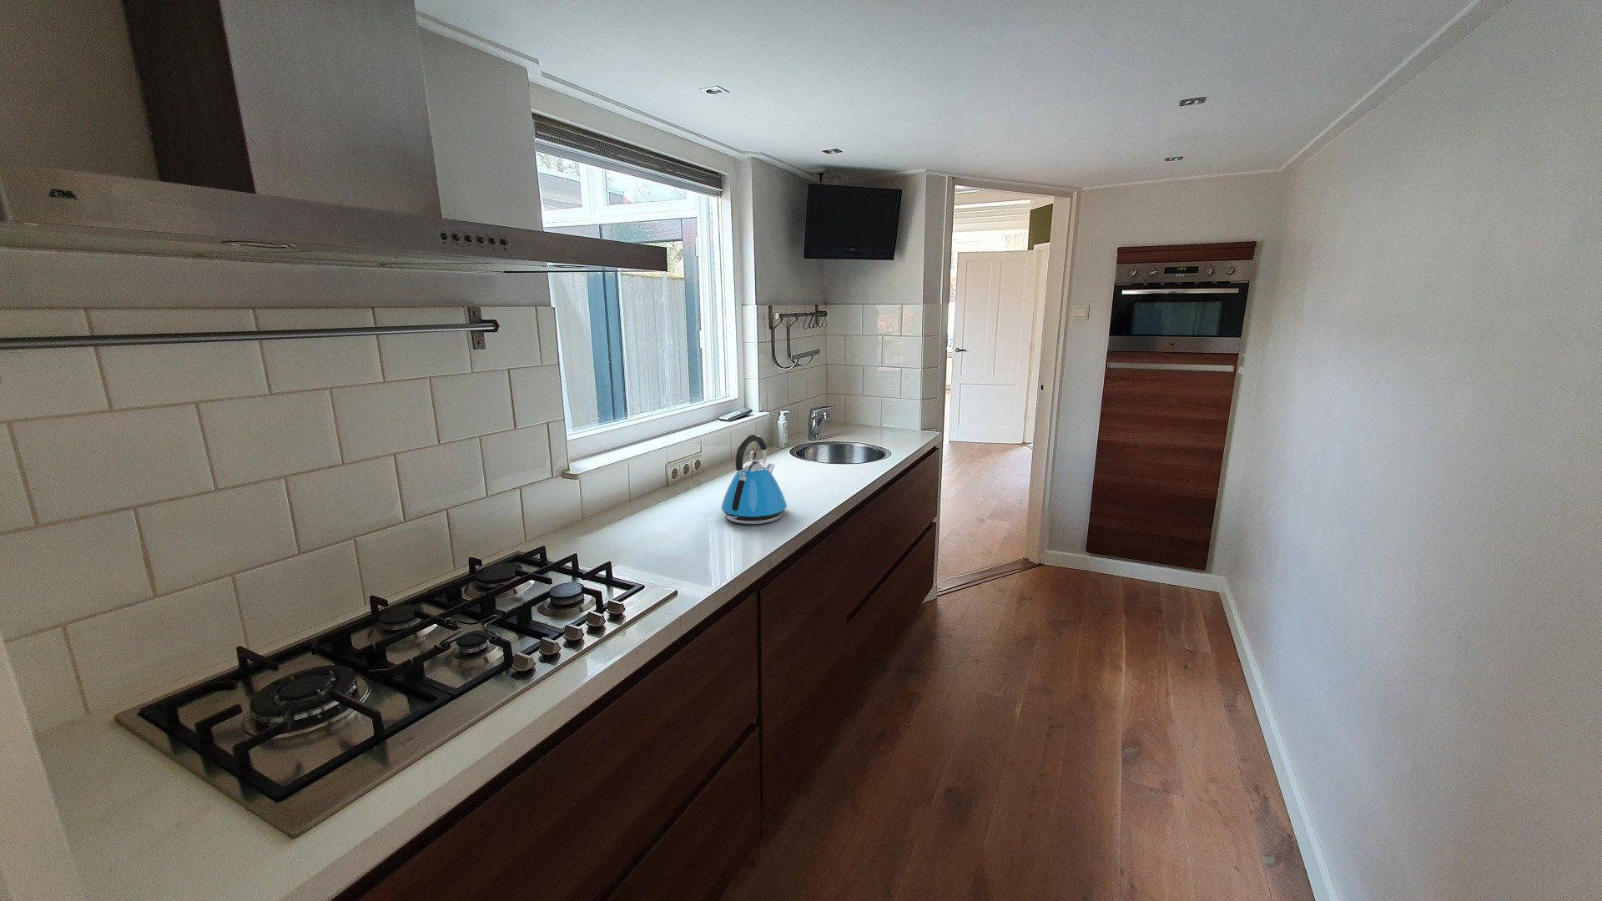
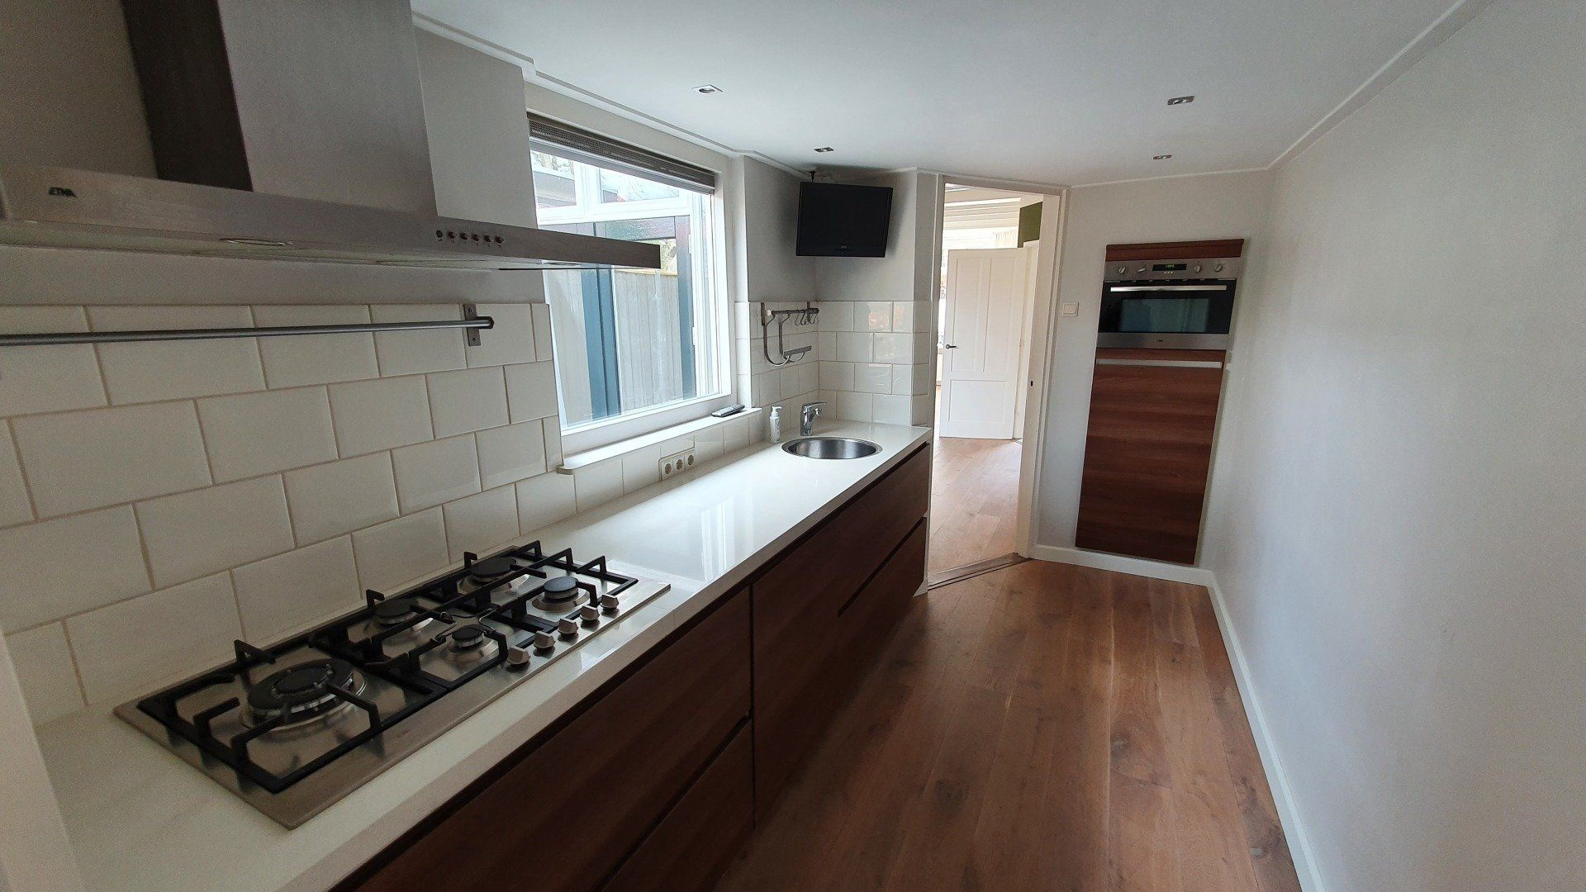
- kettle [721,433,788,525]
